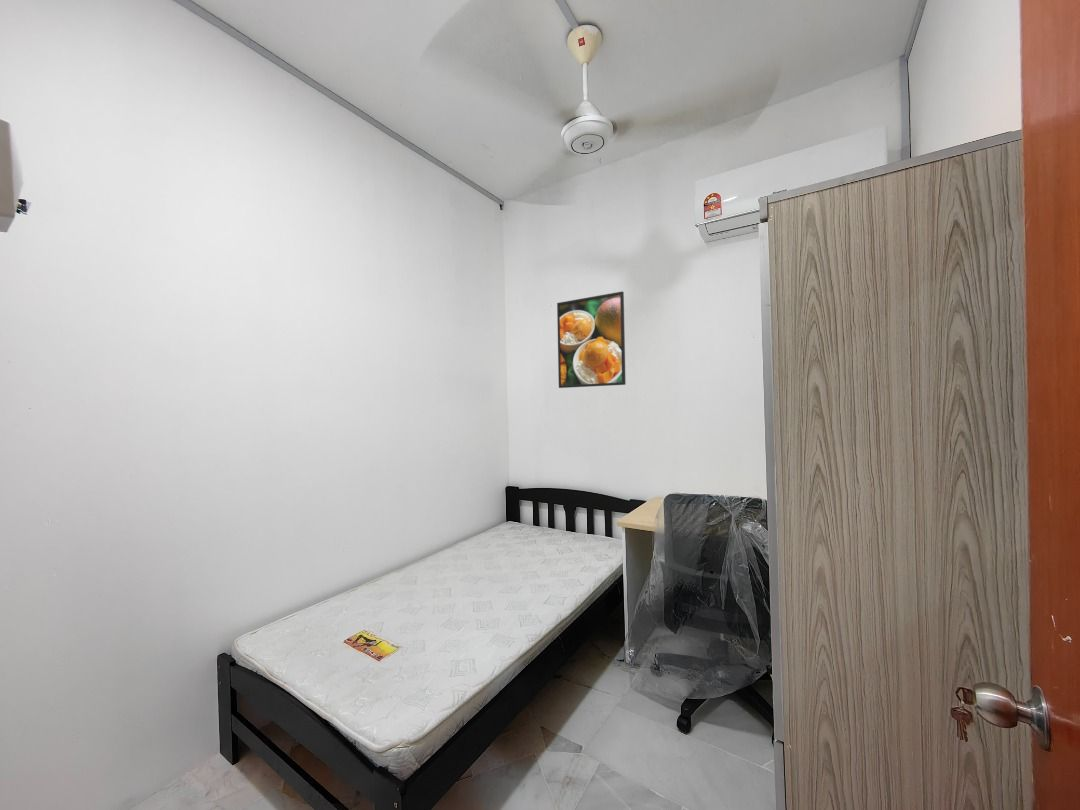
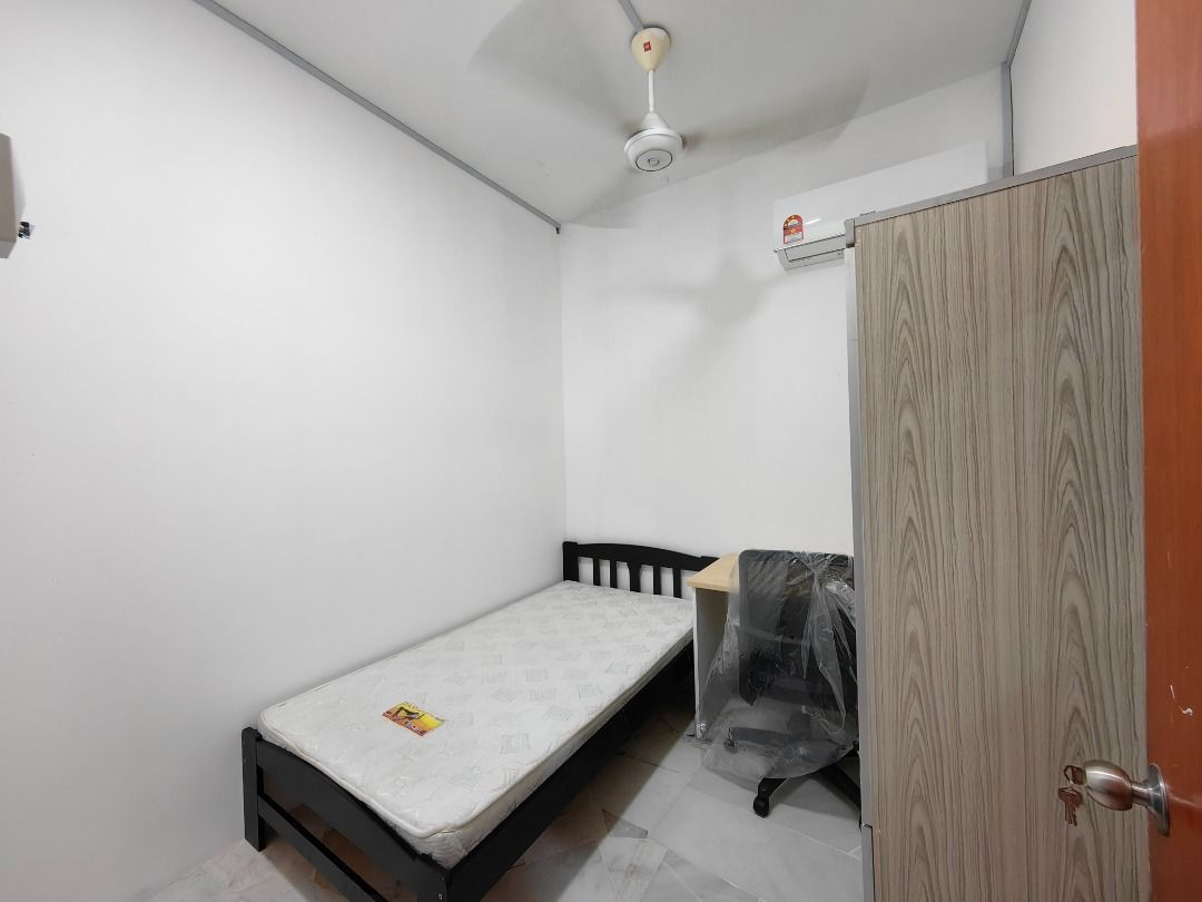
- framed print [556,290,627,389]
